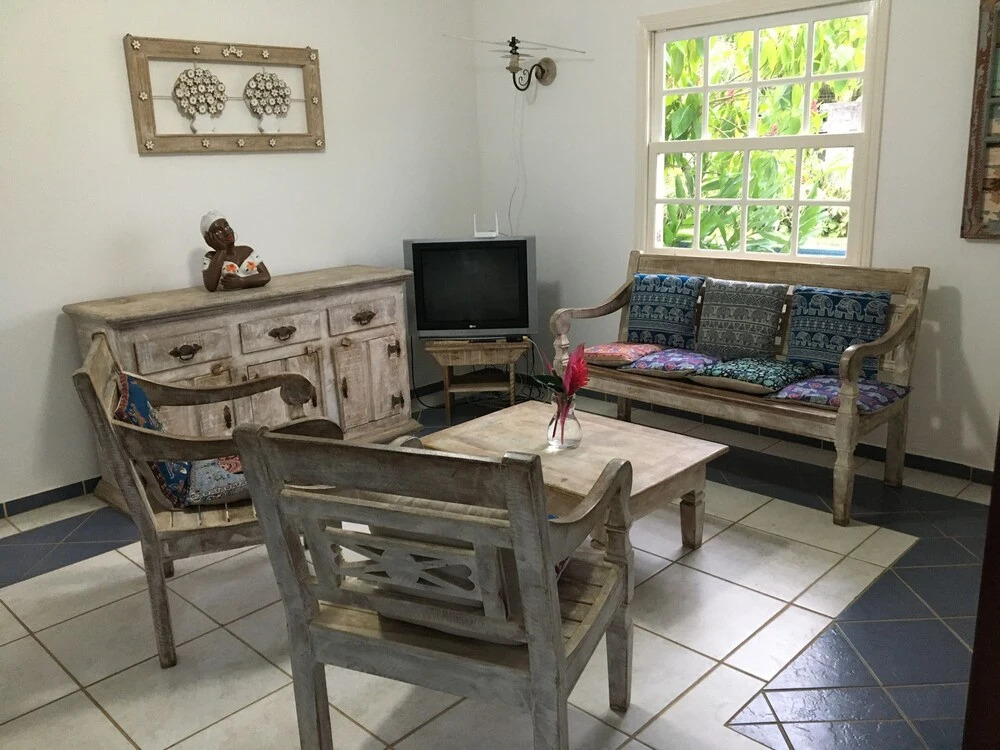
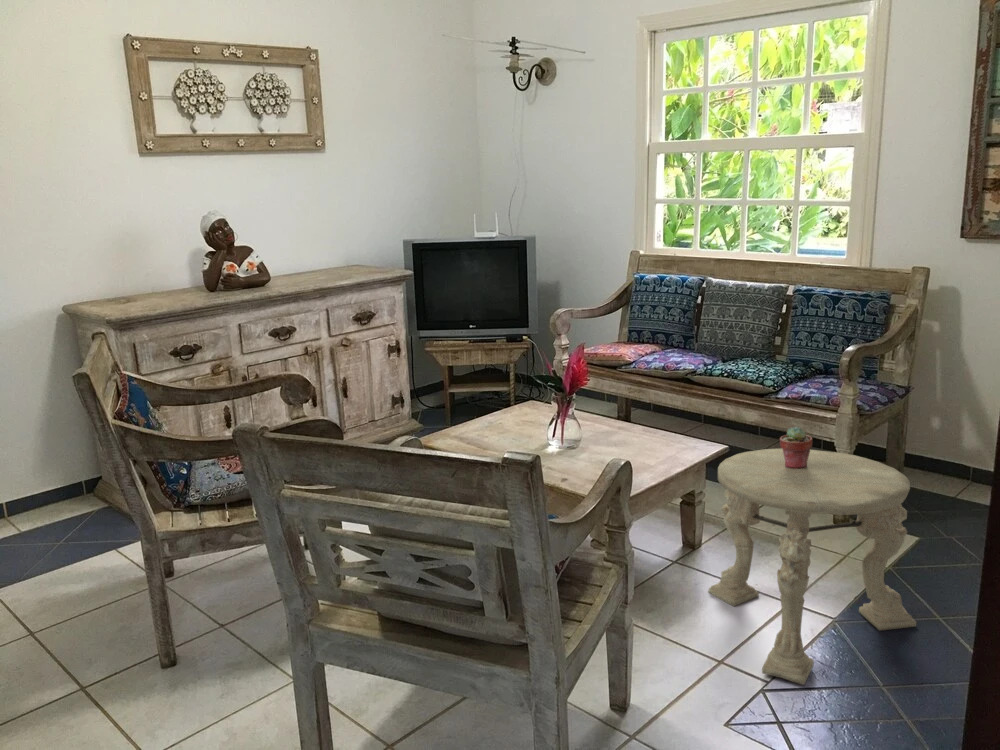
+ potted succulent [779,426,814,469]
+ side table [707,448,918,686]
